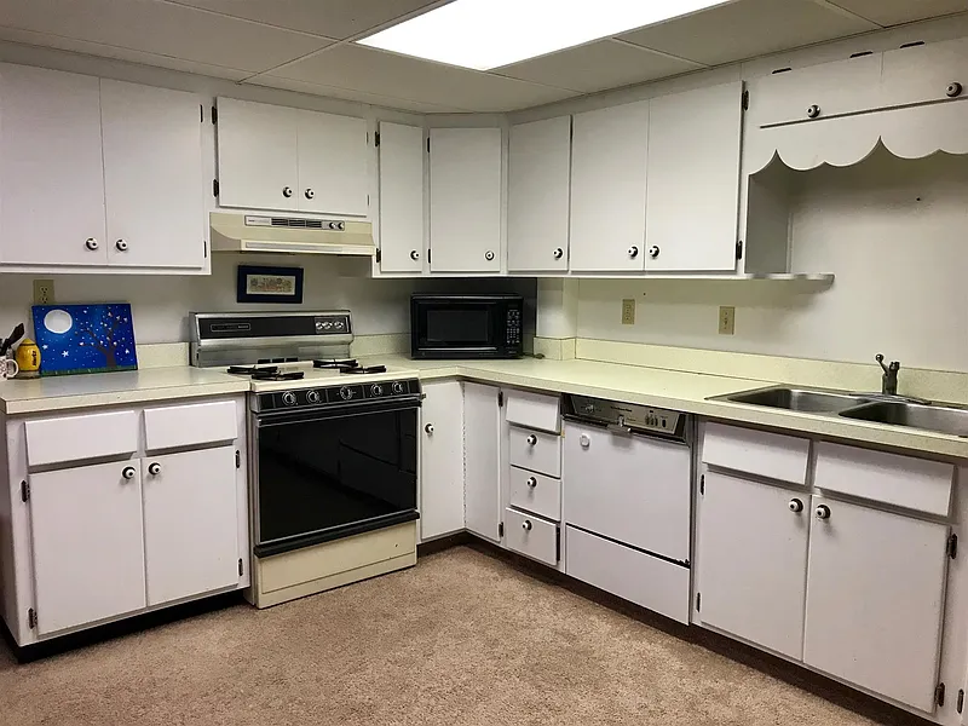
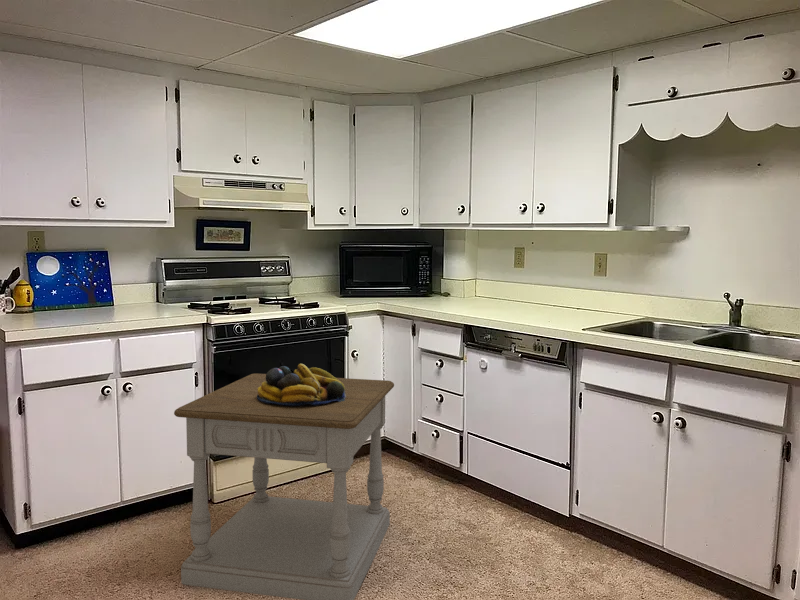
+ fruit bowl [257,363,346,406]
+ side table [173,373,395,600]
